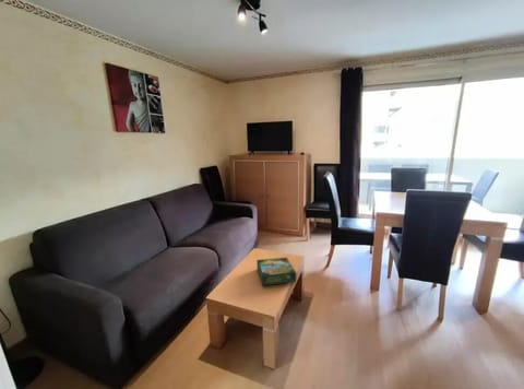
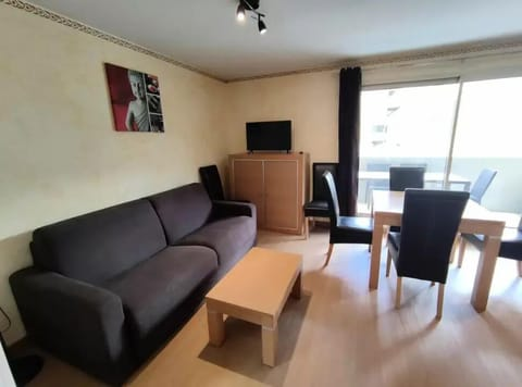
- board game [255,257,297,286]
